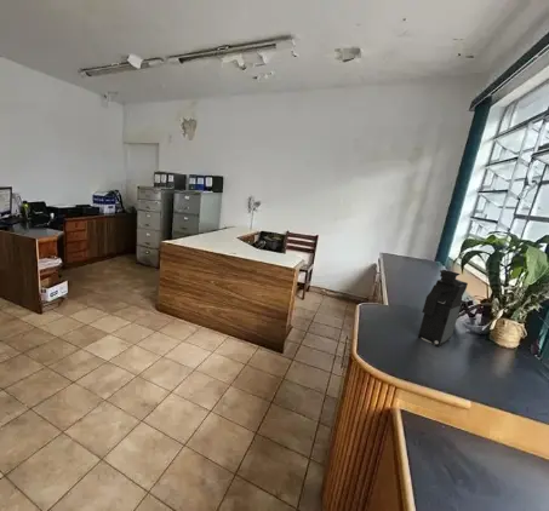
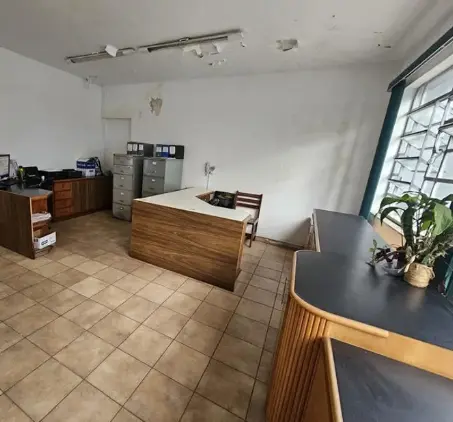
- coffee maker [417,269,469,348]
